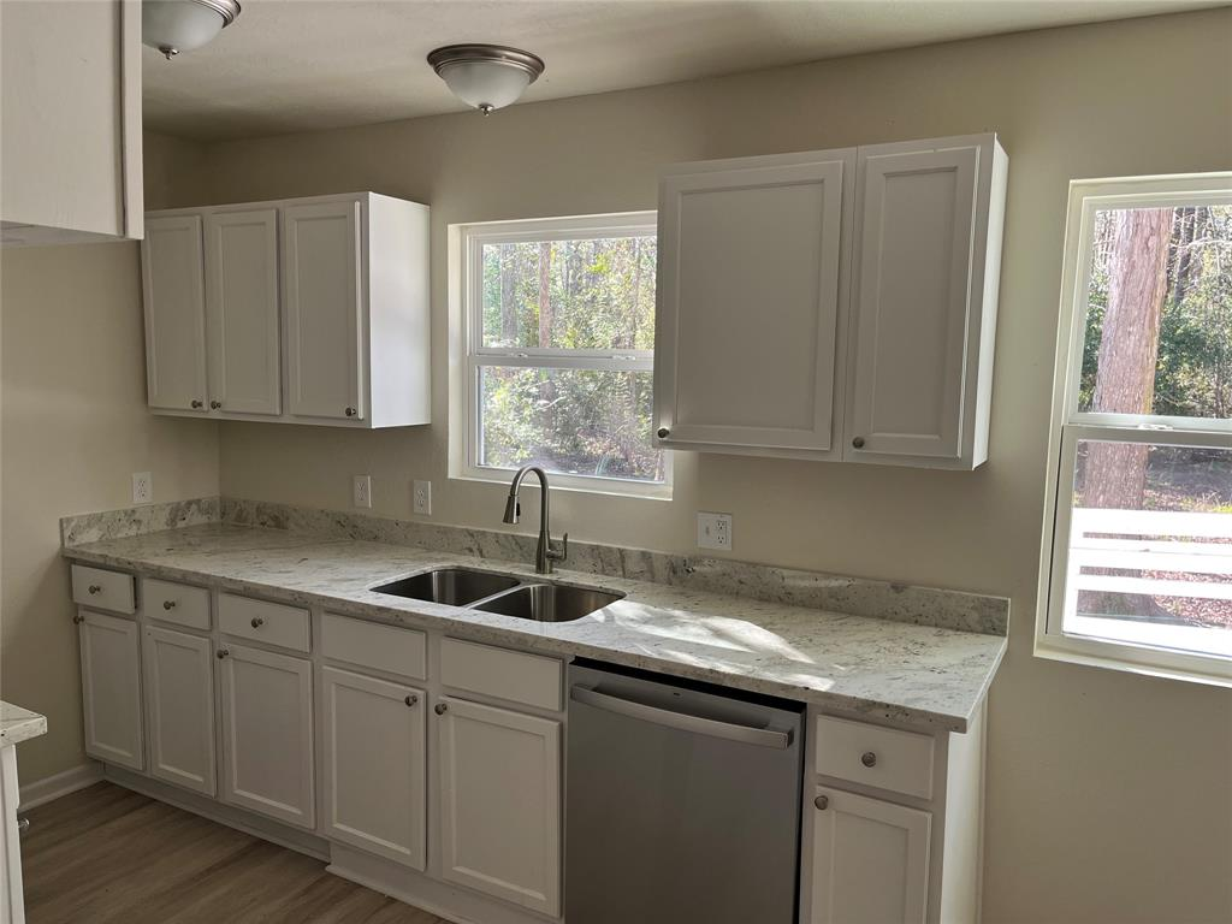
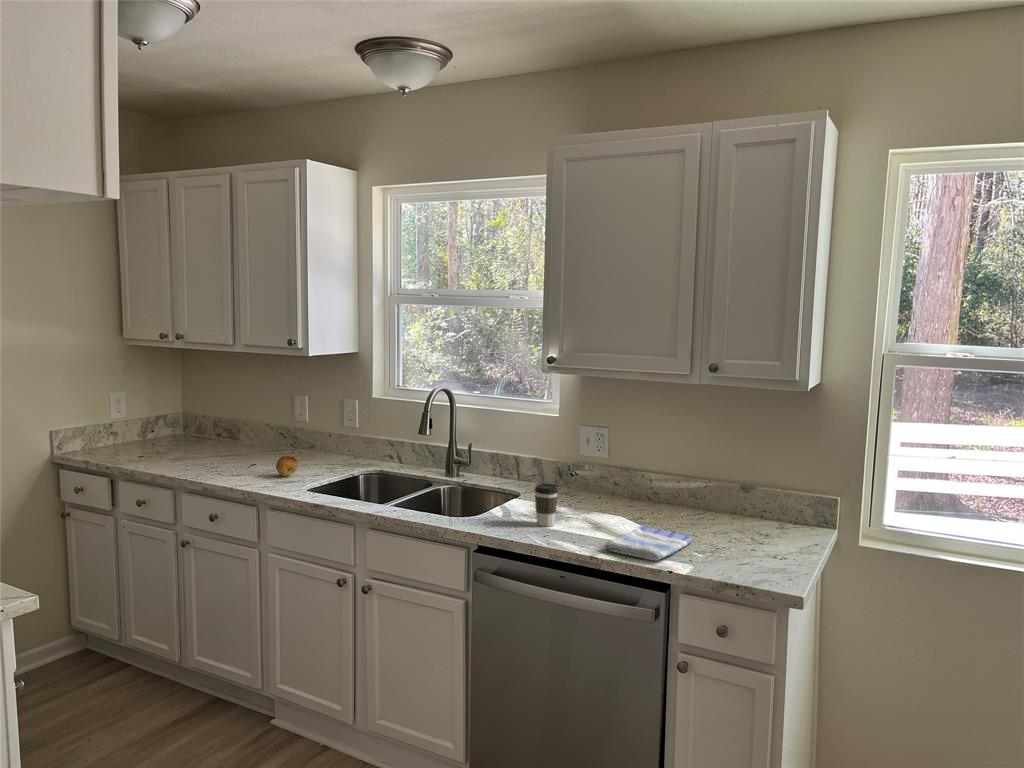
+ fruit [275,455,299,477]
+ dish towel [603,525,694,562]
+ coffee cup [534,483,559,527]
